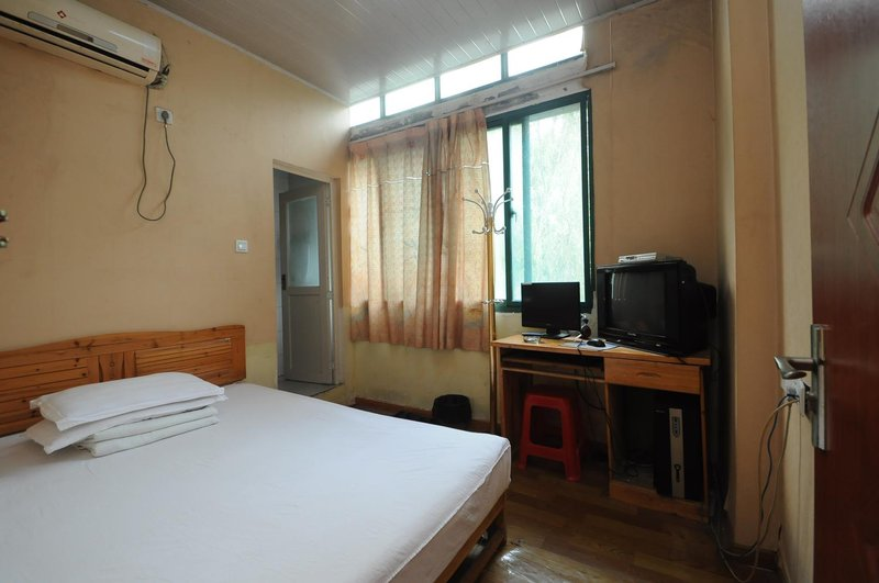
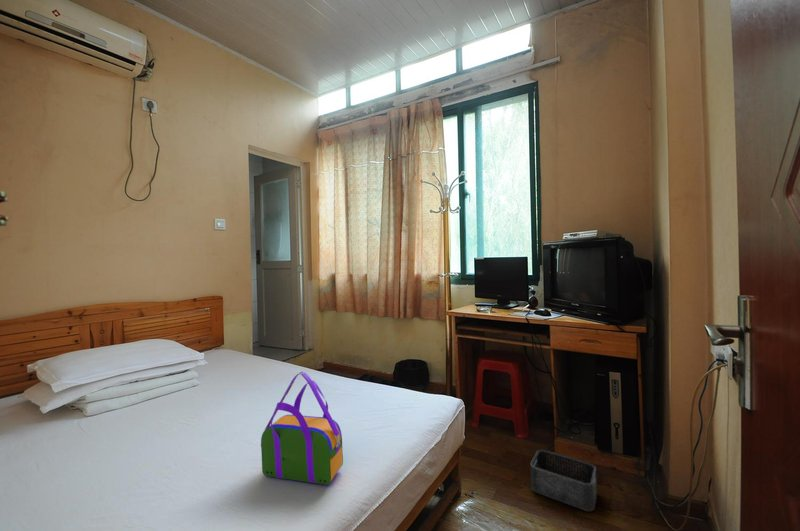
+ storage bin [530,449,598,512]
+ handbag [260,371,344,486]
